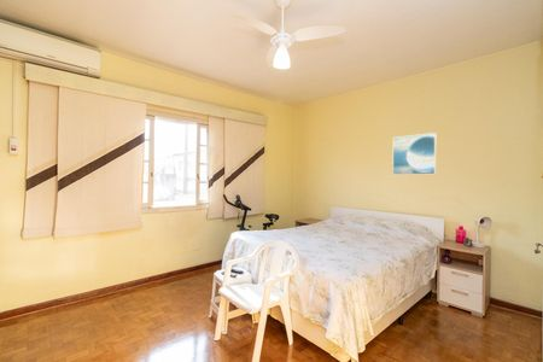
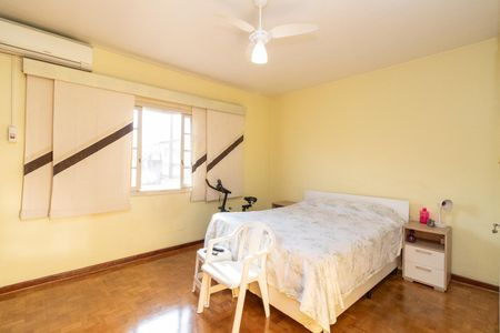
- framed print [391,132,438,176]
